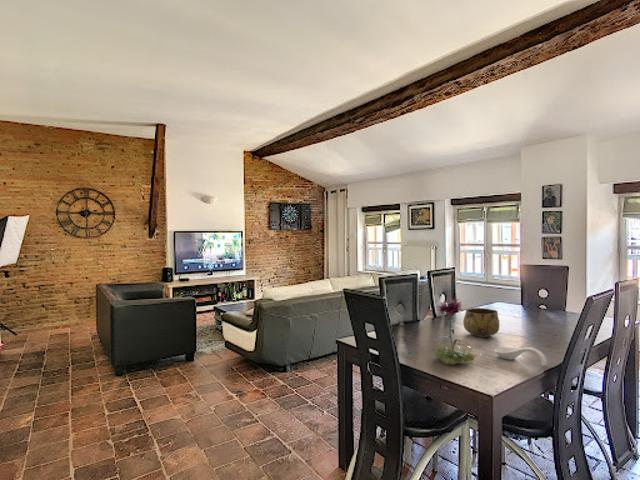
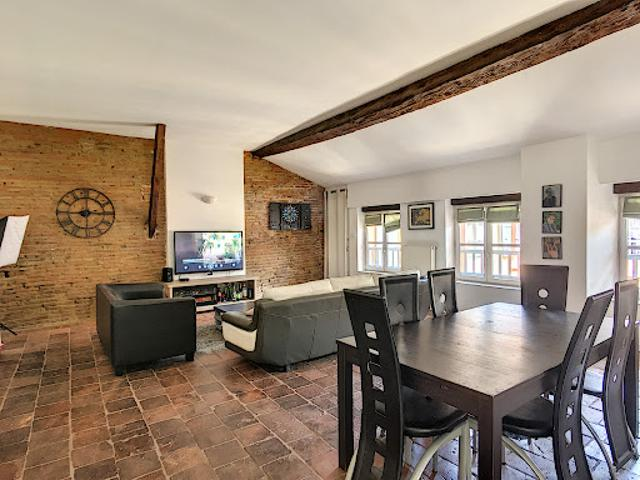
- decorative bowl [462,307,501,338]
- flower [432,298,479,366]
- spoon rest [493,346,548,367]
